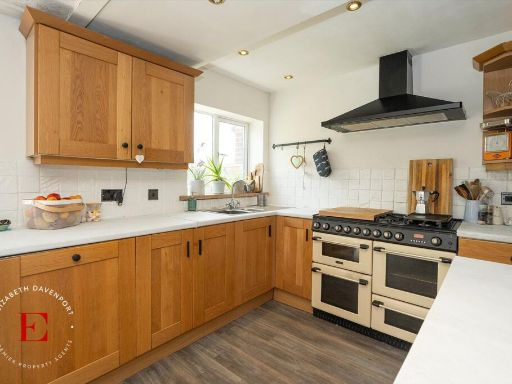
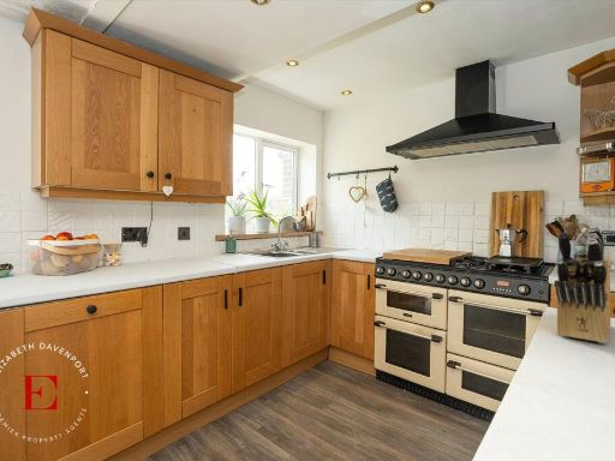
+ knife block [554,226,611,345]
